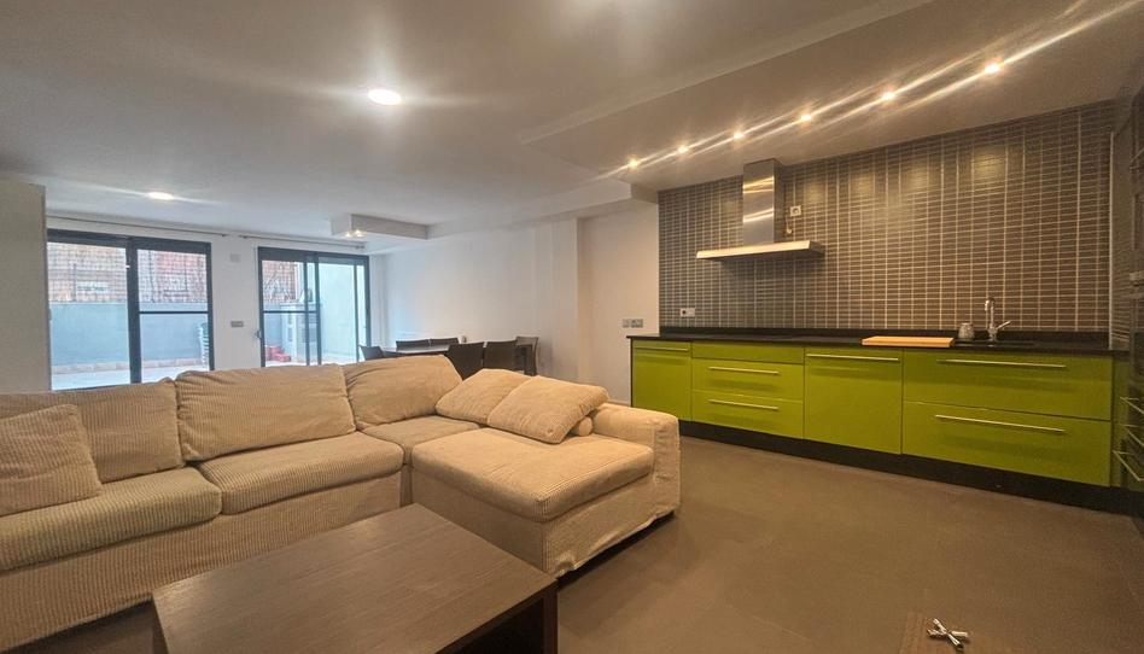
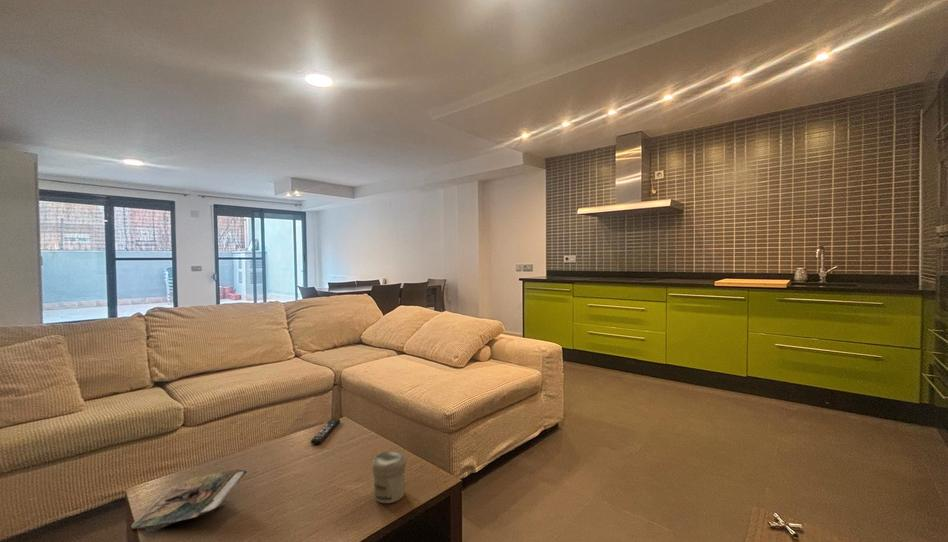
+ magazine [130,469,248,537]
+ remote control [310,418,341,445]
+ jar [371,450,407,504]
